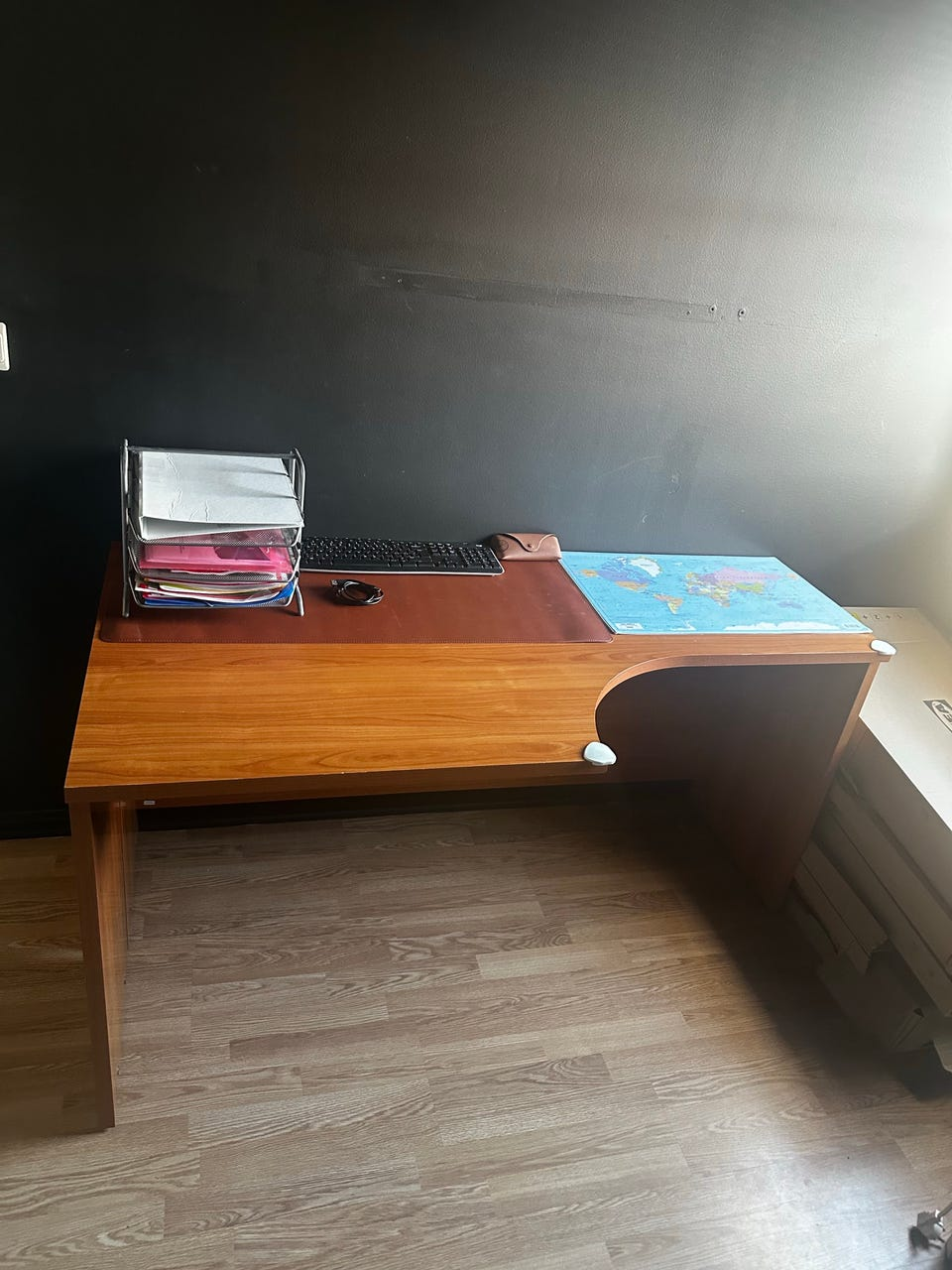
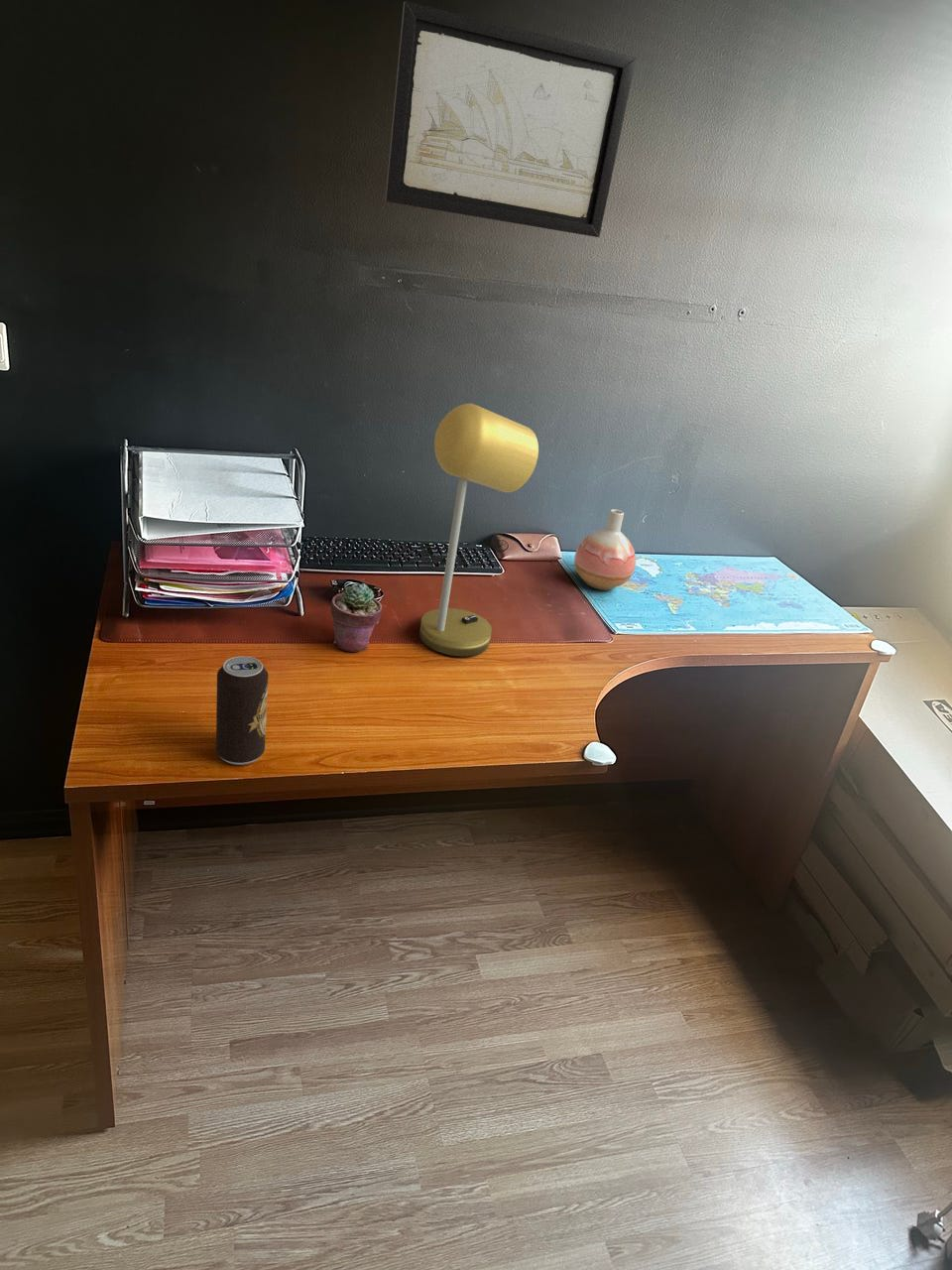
+ wall art [384,0,637,238]
+ potted succulent [329,582,383,653]
+ beverage can [215,656,269,766]
+ vase [573,508,637,591]
+ desk lamp [418,403,539,657]
